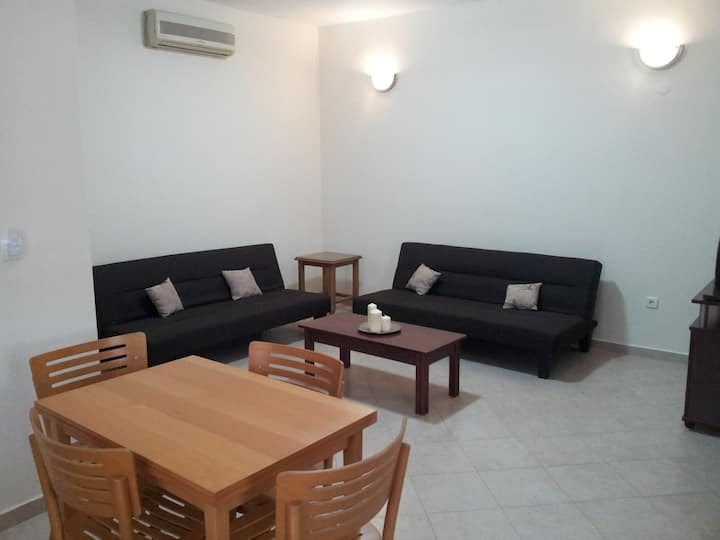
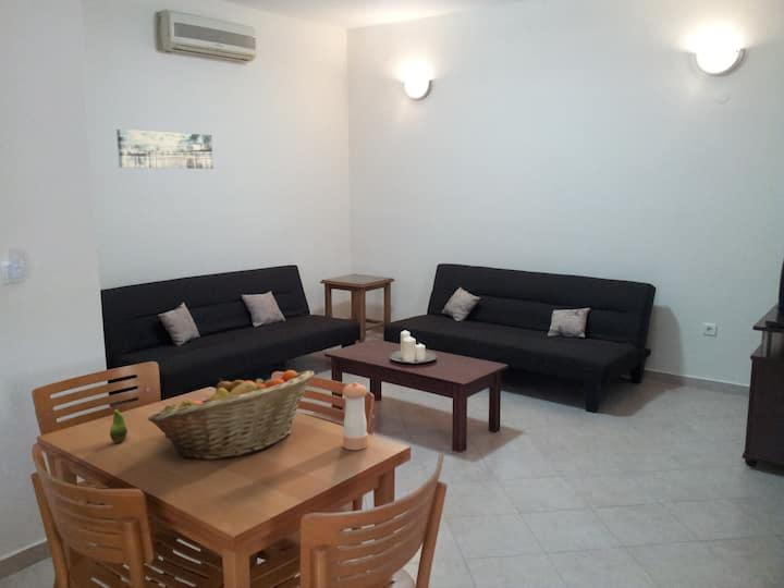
+ fruit [106,402,128,444]
+ wall art [115,128,215,170]
+ fruit basket [147,369,316,461]
+ pepper shaker [342,381,369,451]
